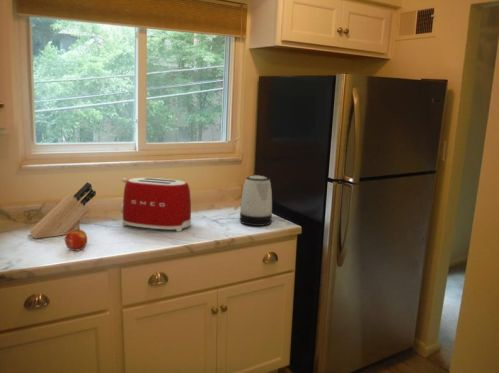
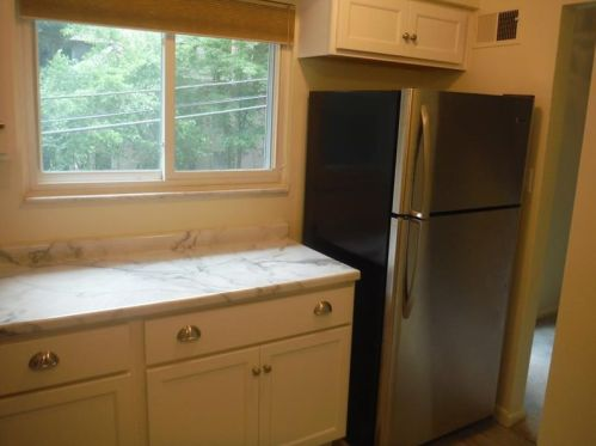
- knife block [28,181,97,239]
- apple [64,229,88,252]
- toaster [120,177,192,233]
- kettle [239,174,273,227]
